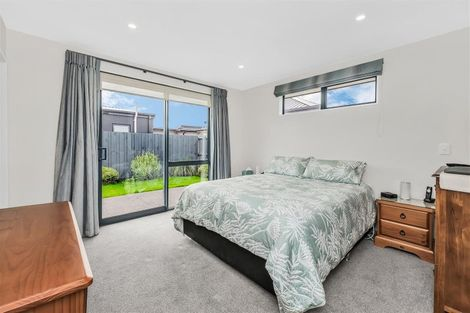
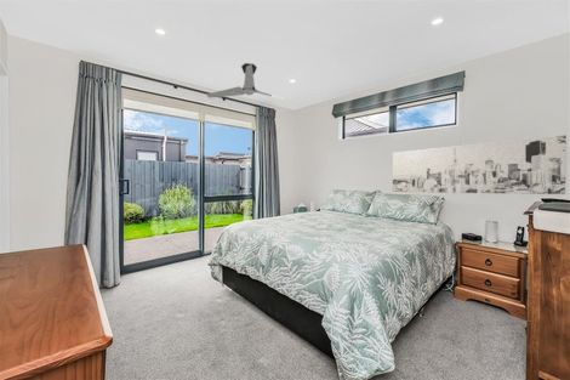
+ ceiling fan [206,62,290,102]
+ wall art [392,135,568,195]
